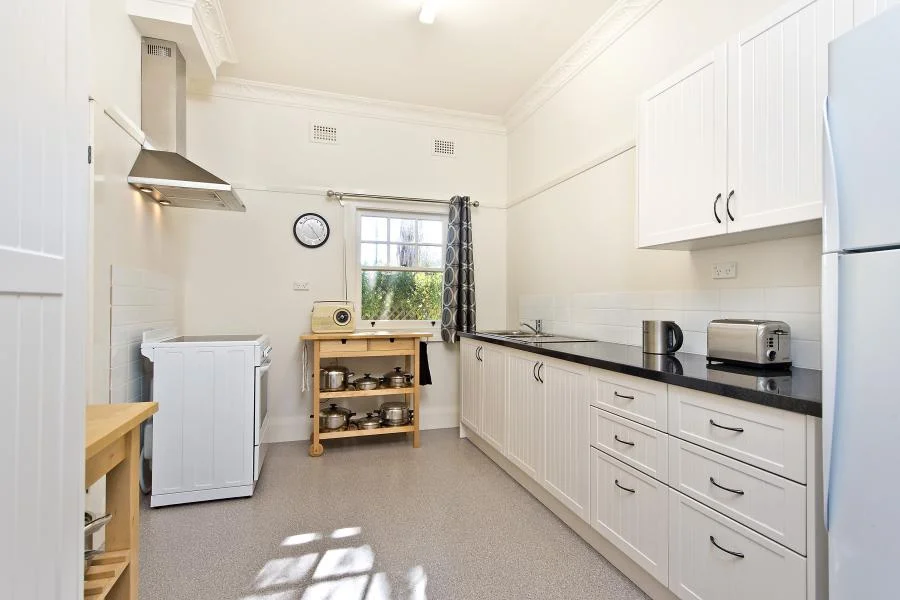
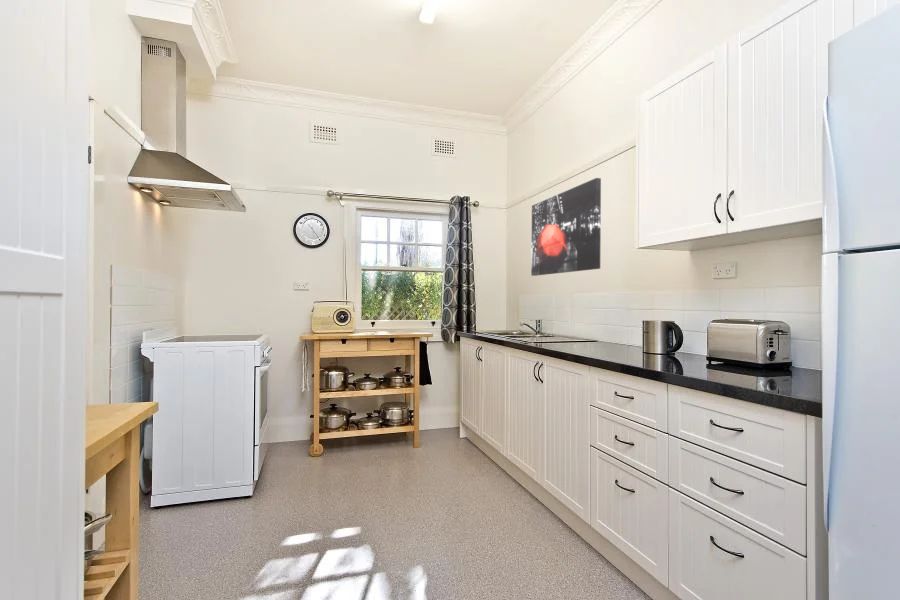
+ wall art [530,177,602,277]
